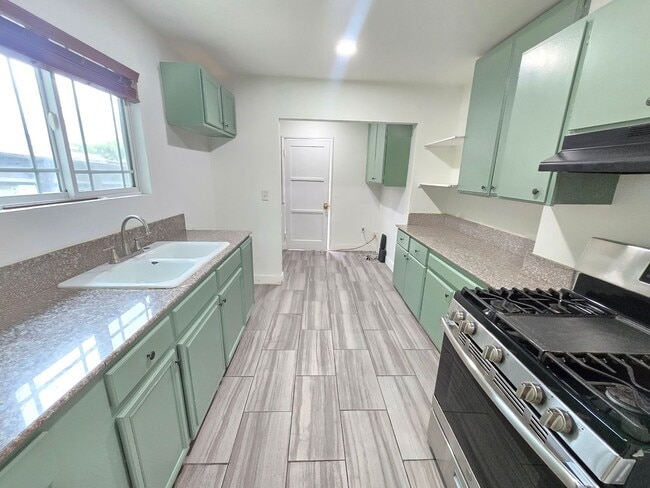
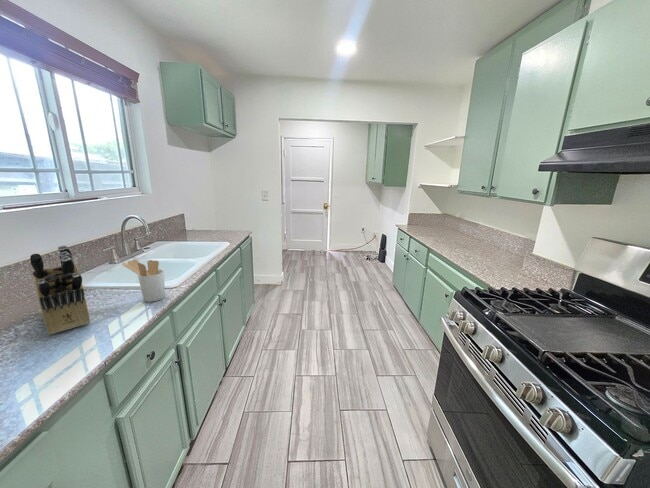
+ utensil holder [122,258,166,303]
+ knife block [29,244,91,336]
